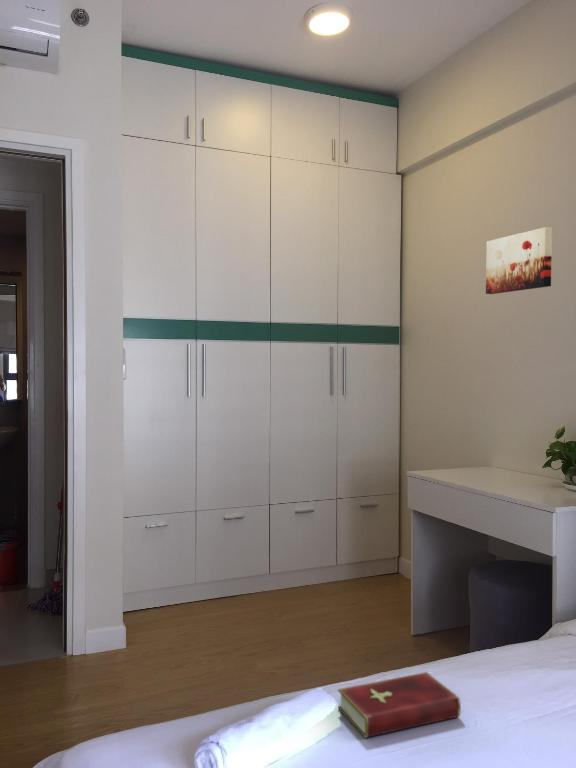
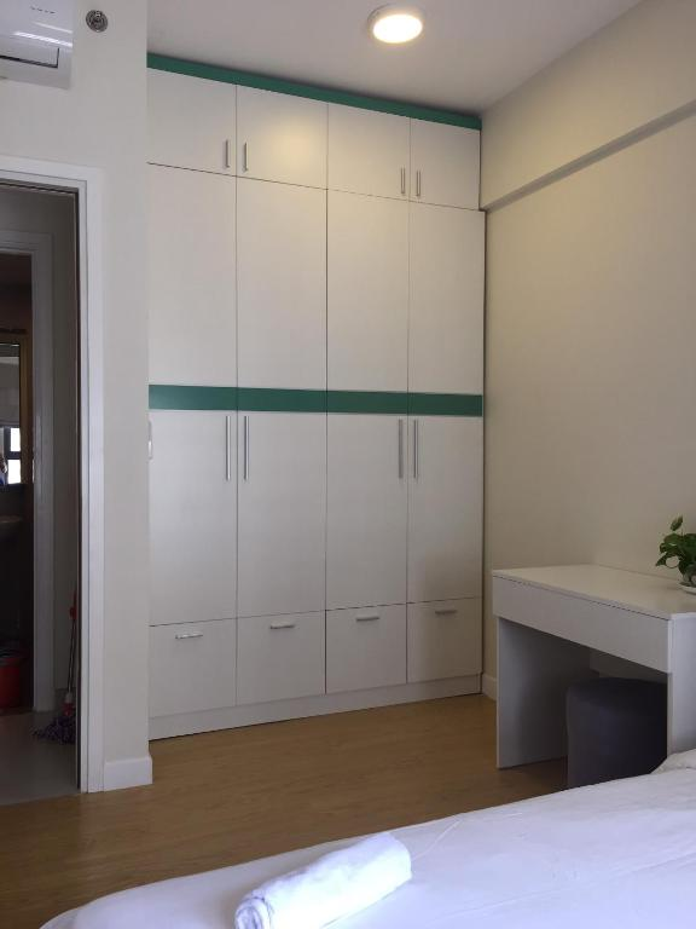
- hardcover book [337,671,462,739]
- wall art [485,226,553,295]
